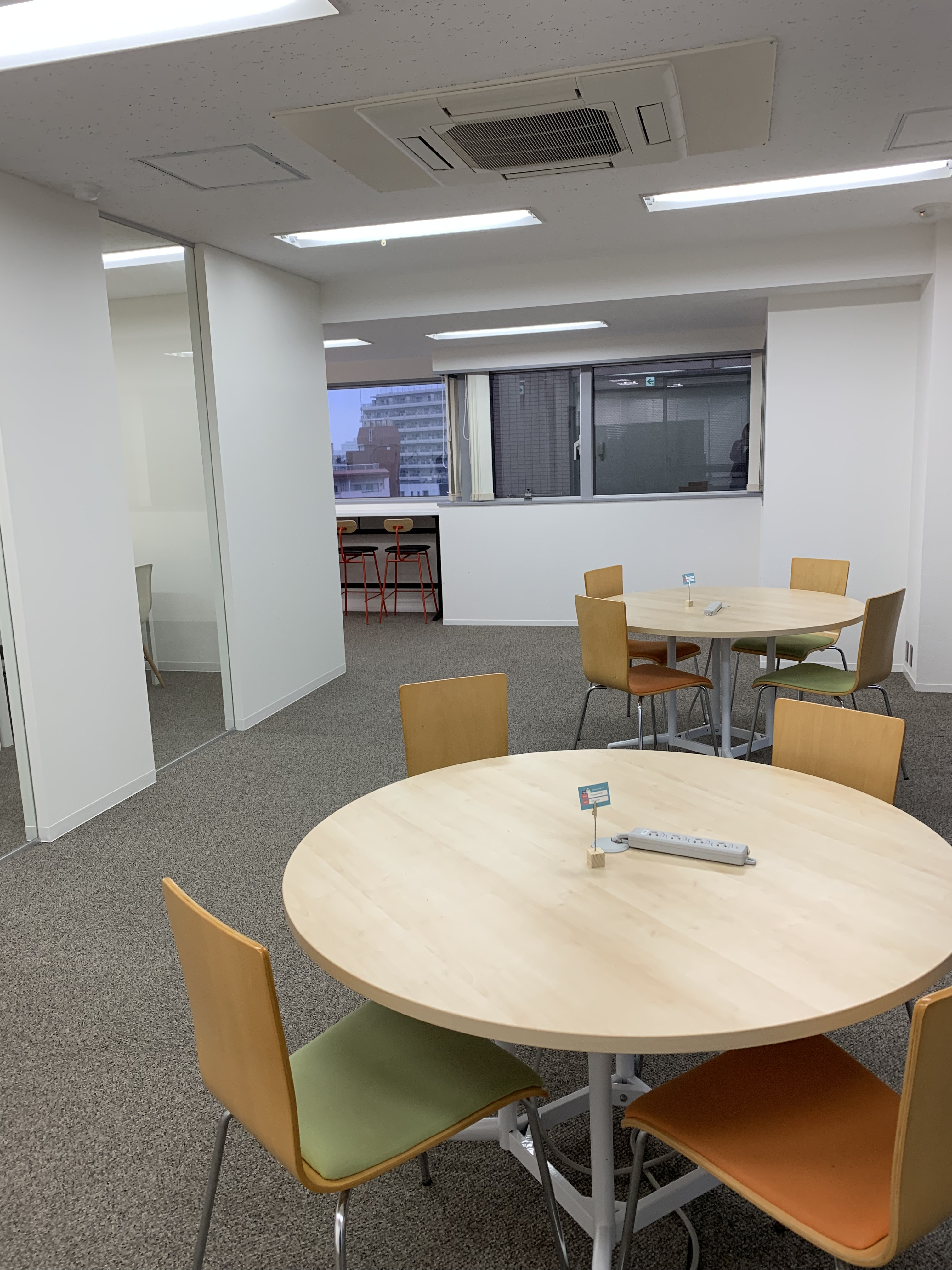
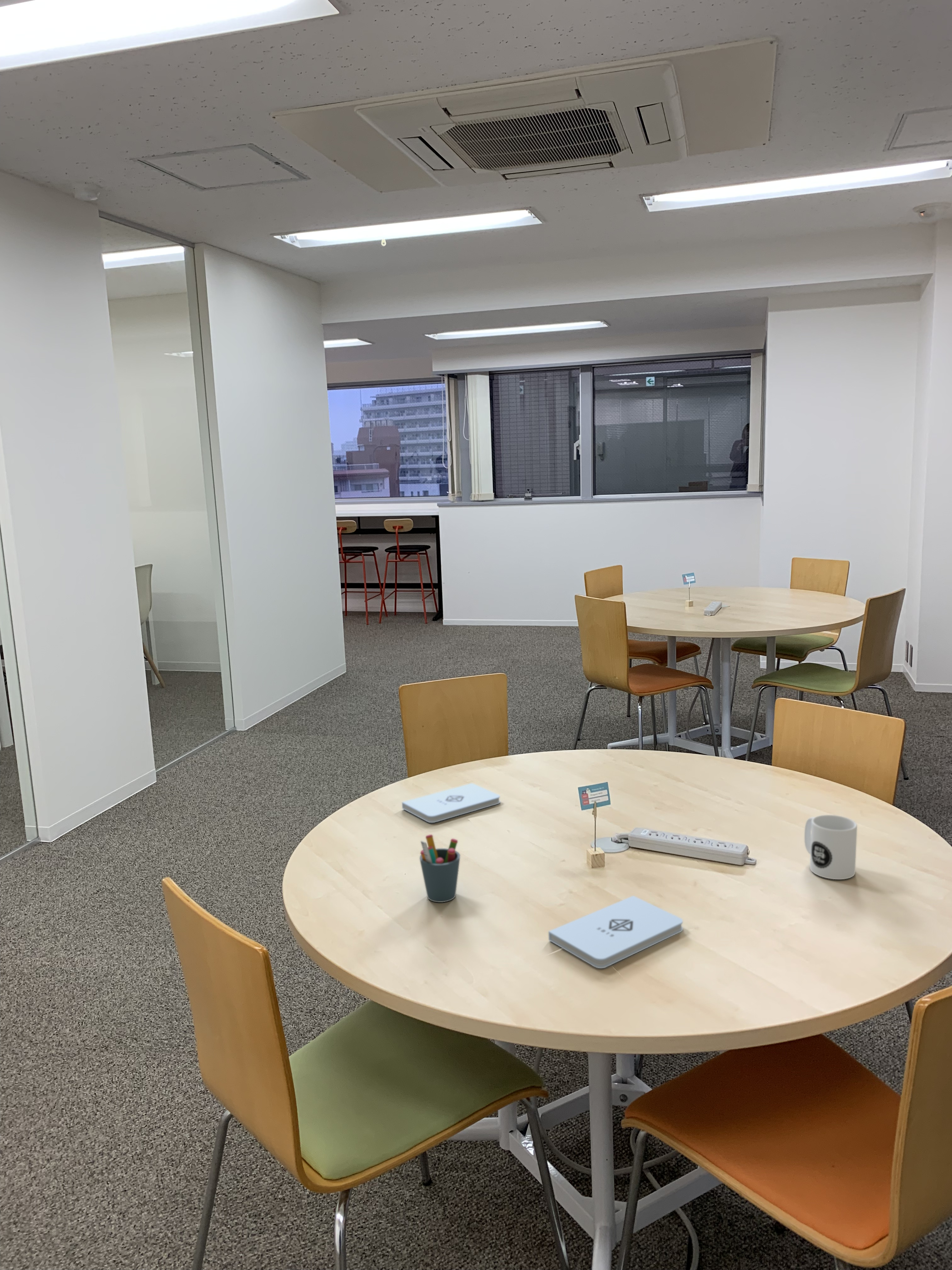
+ notepad [402,783,501,823]
+ mug [804,815,858,880]
+ pen holder [419,834,461,903]
+ notepad [548,895,683,969]
